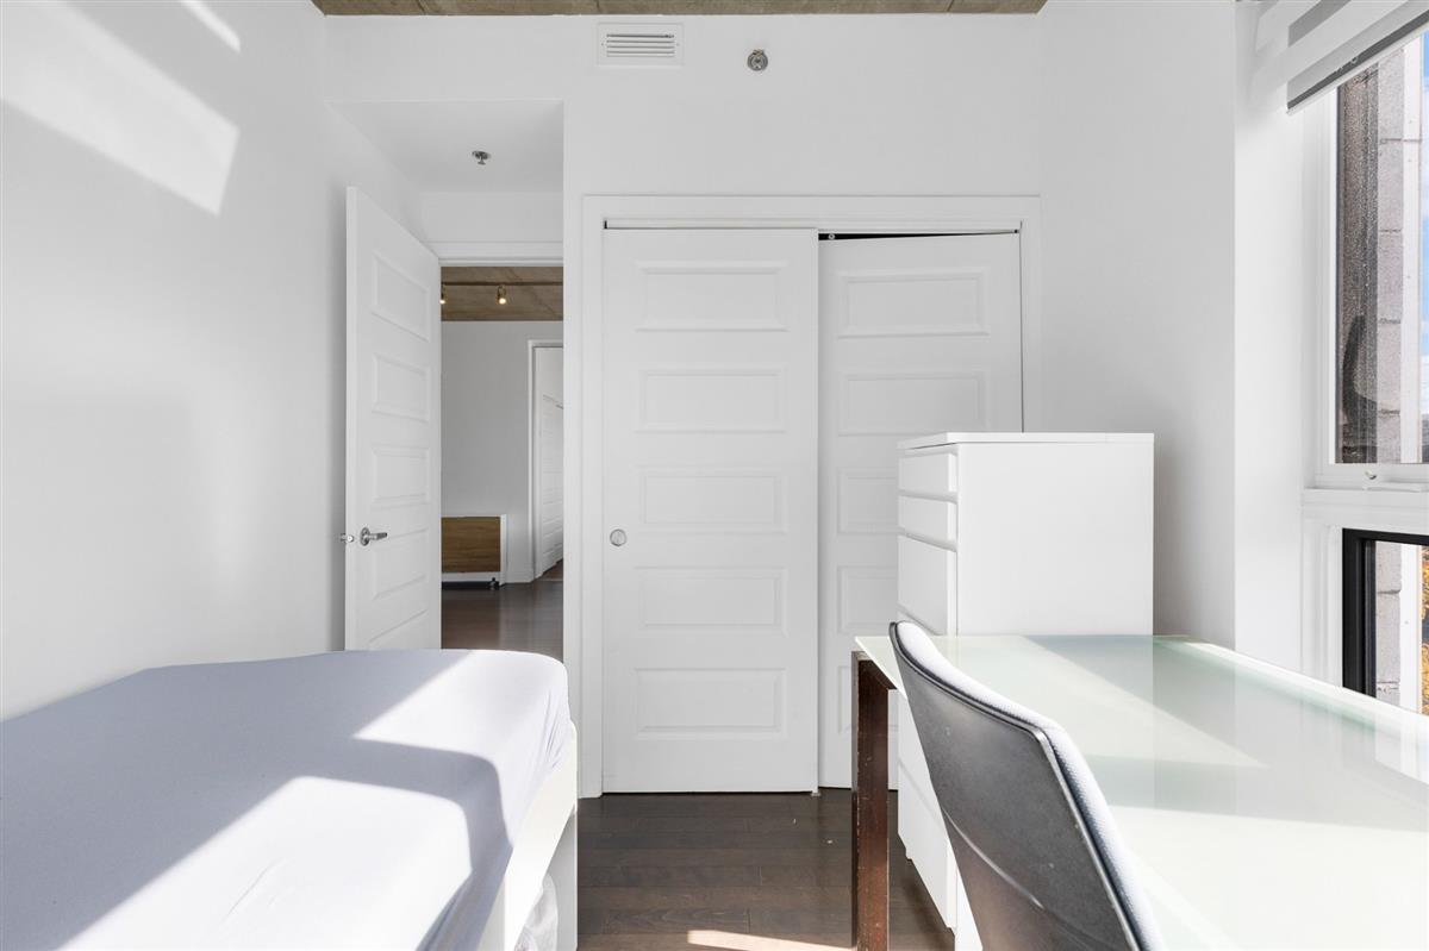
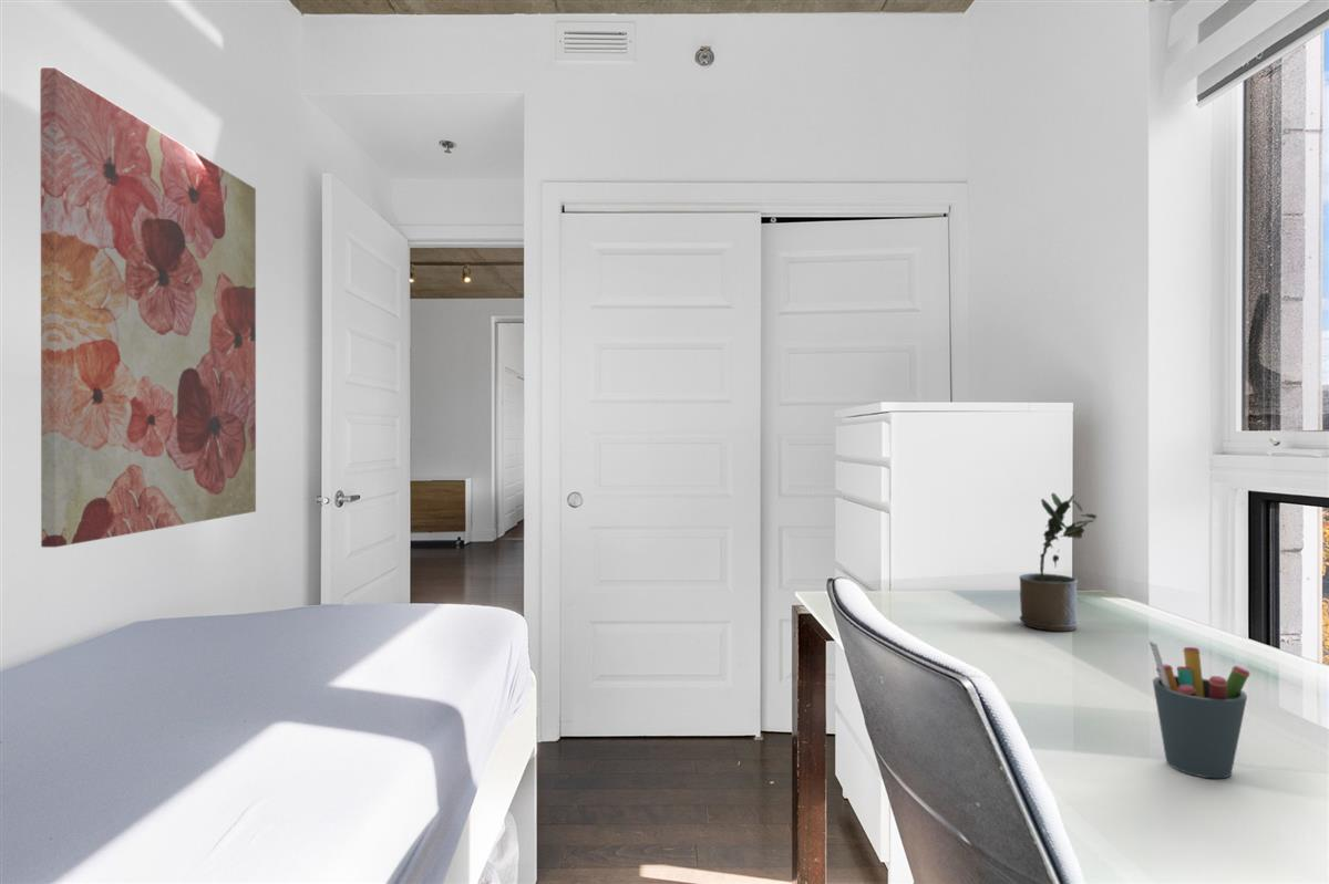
+ pen holder [1148,639,1251,780]
+ wall art [39,66,257,549]
+ potted plant [1018,492,1099,633]
